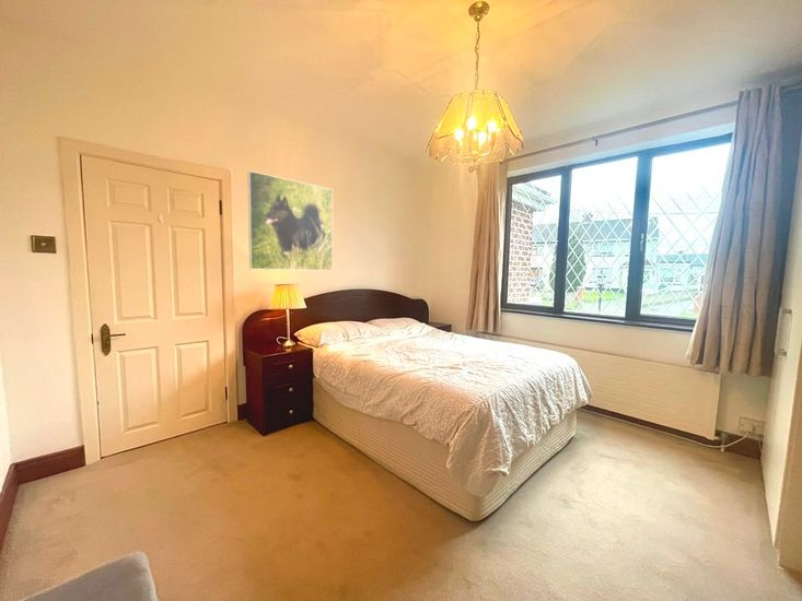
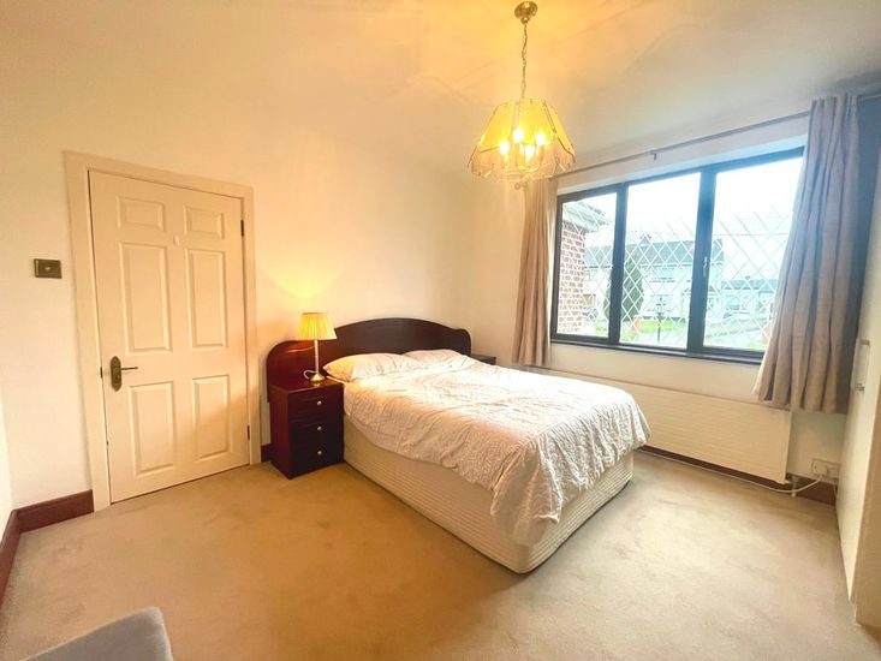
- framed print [246,169,334,272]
